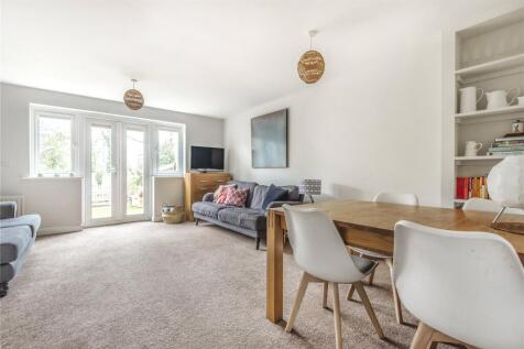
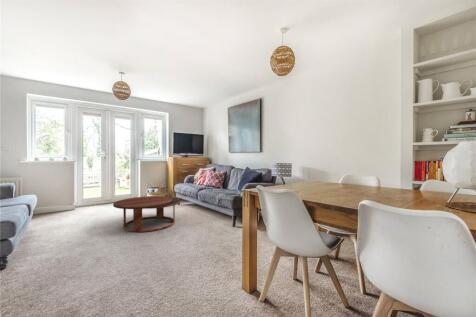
+ coffee table [112,195,182,233]
